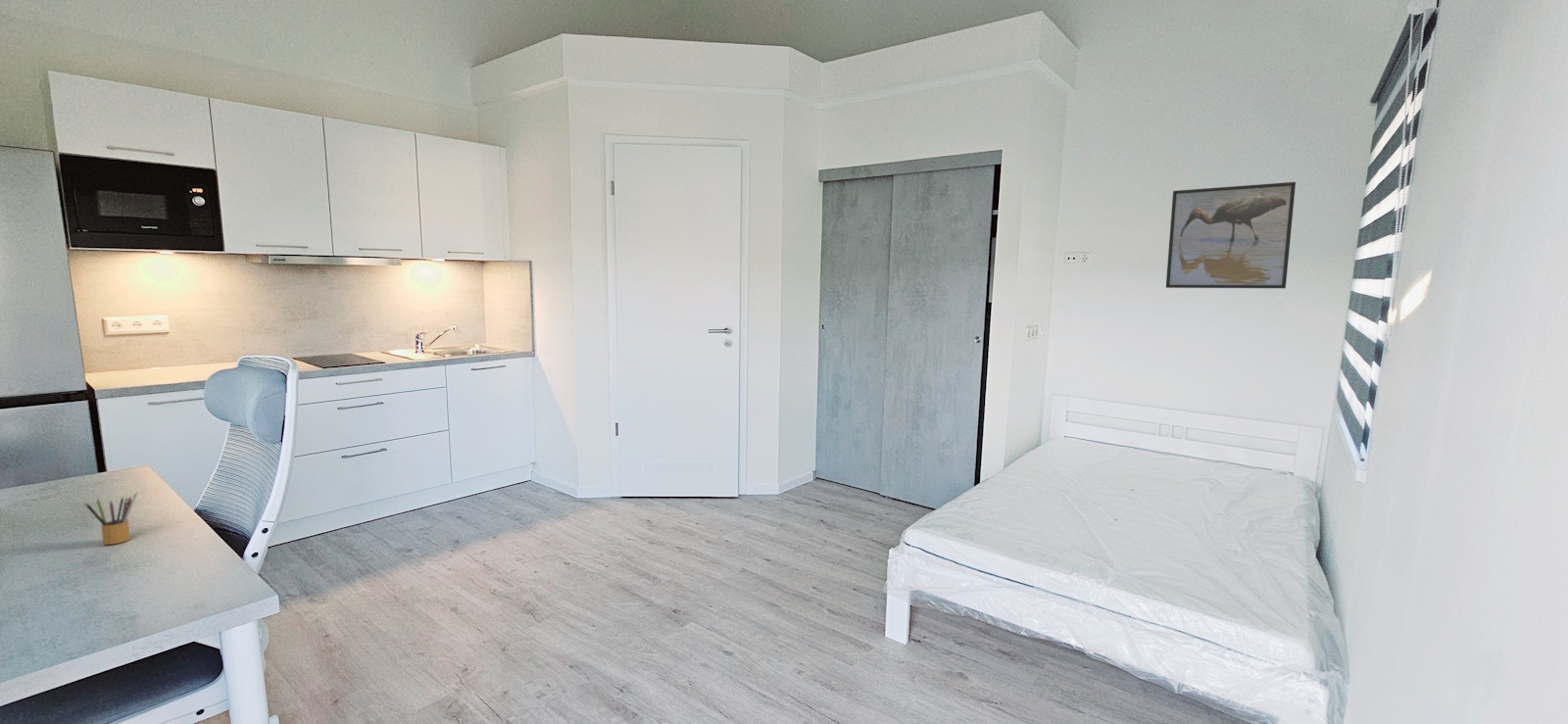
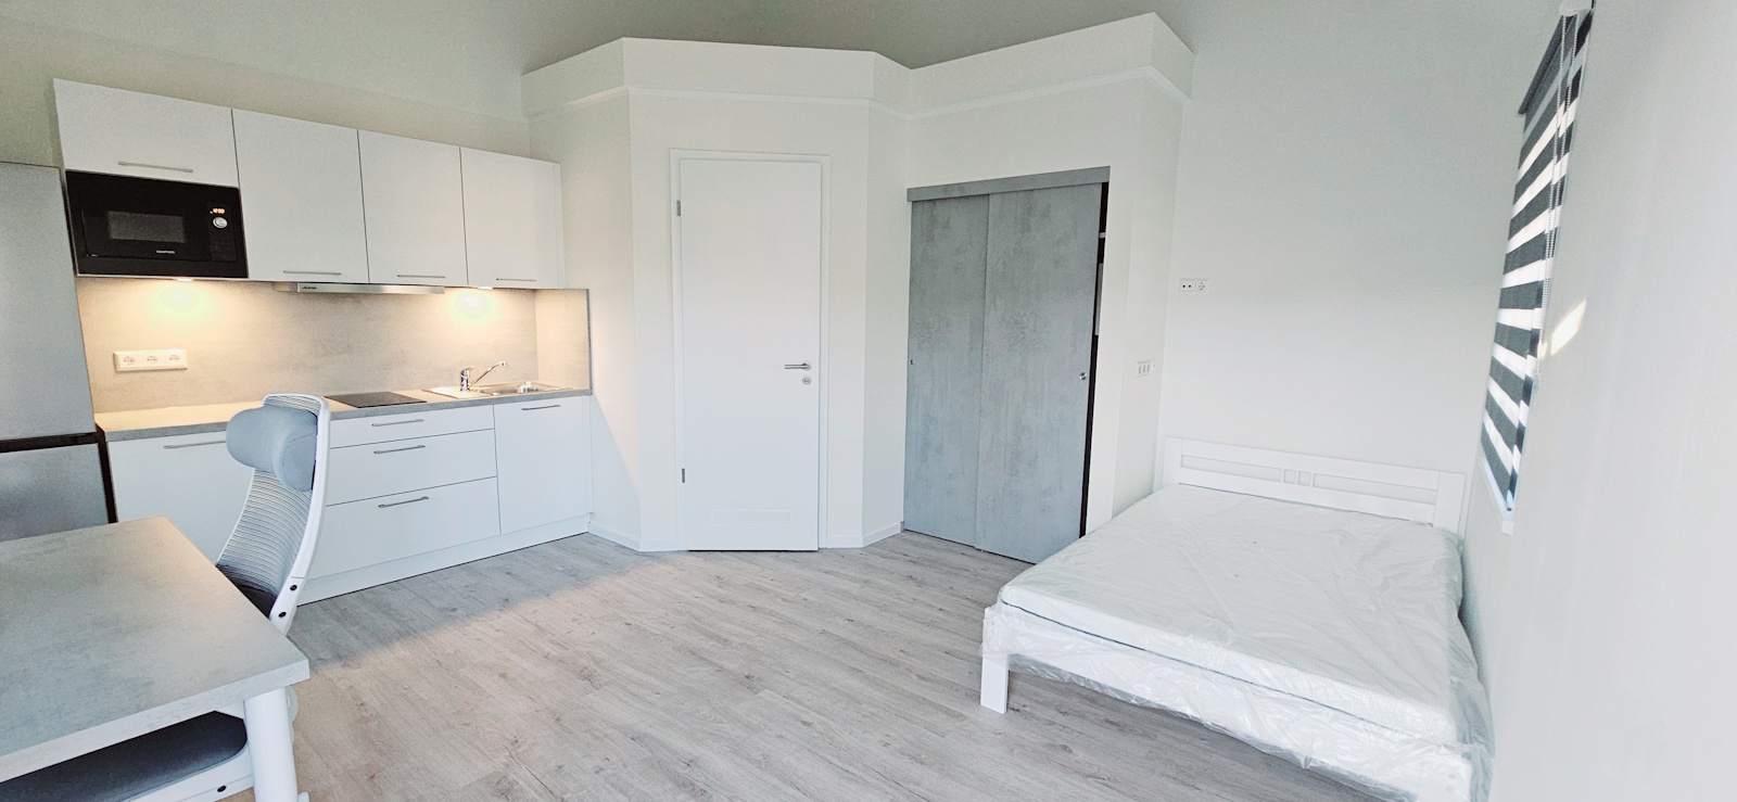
- pencil box [84,492,137,546]
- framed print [1165,181,1297,289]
